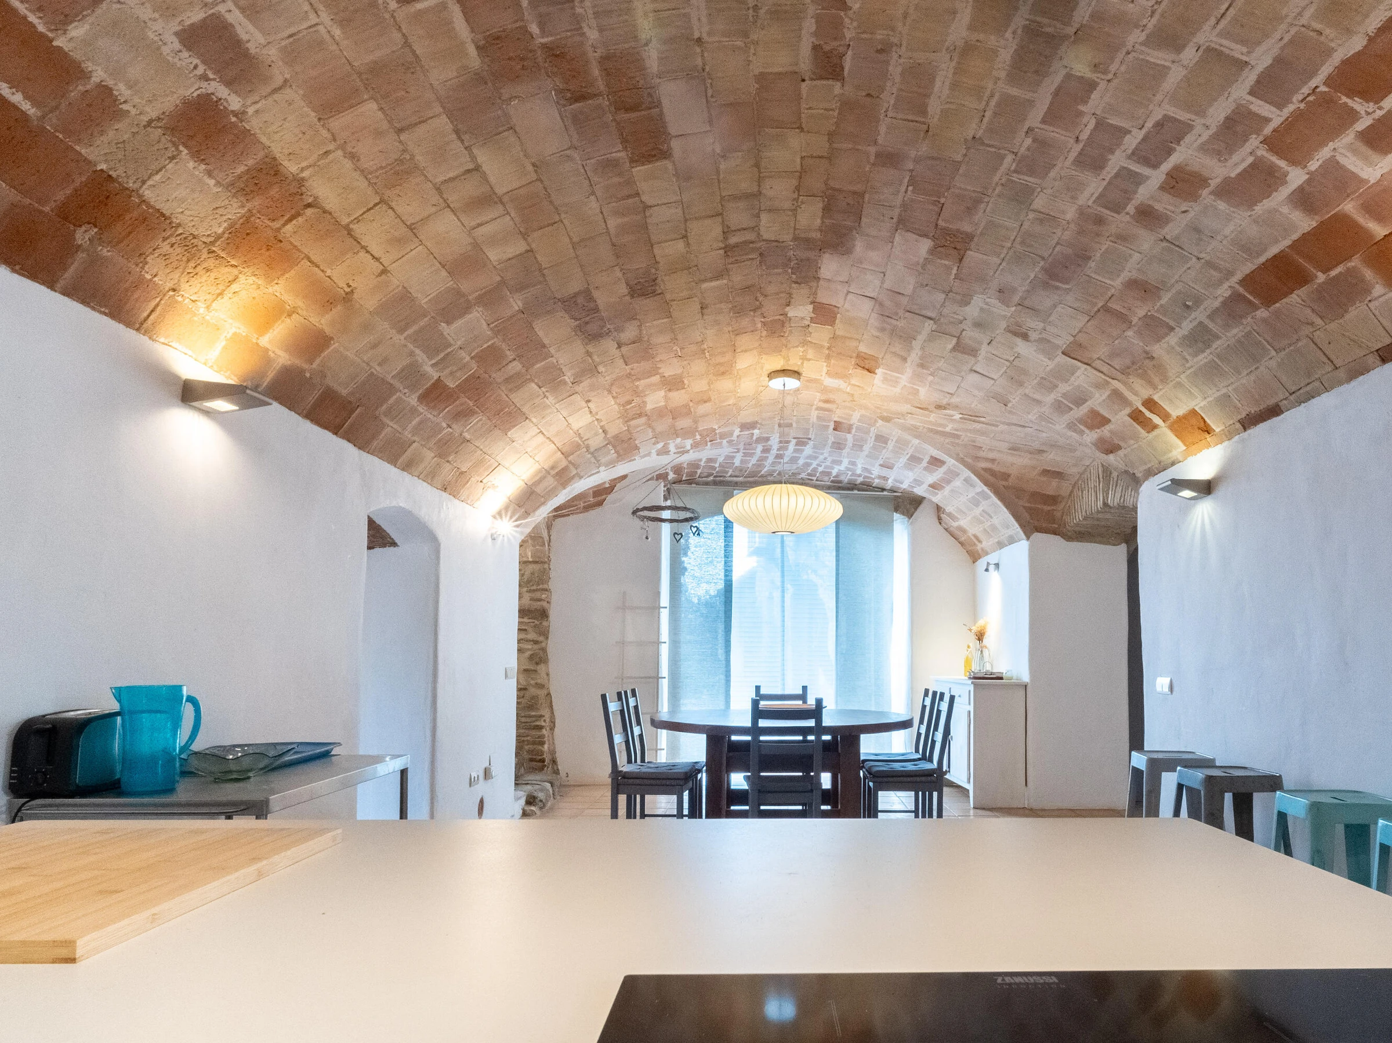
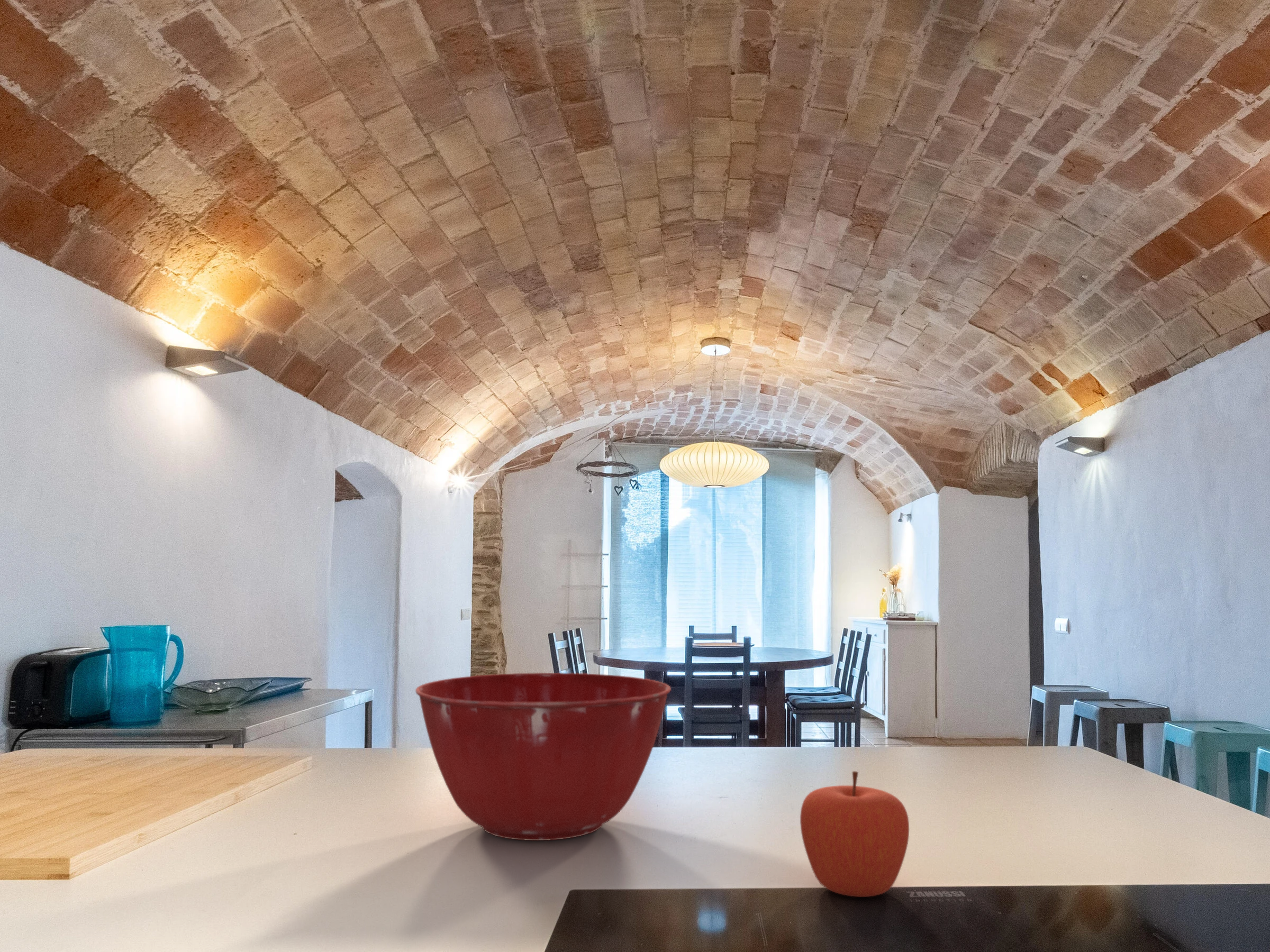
+ fruit [800,771,910,898]
+ mixing bowl [415,672,672,841]
